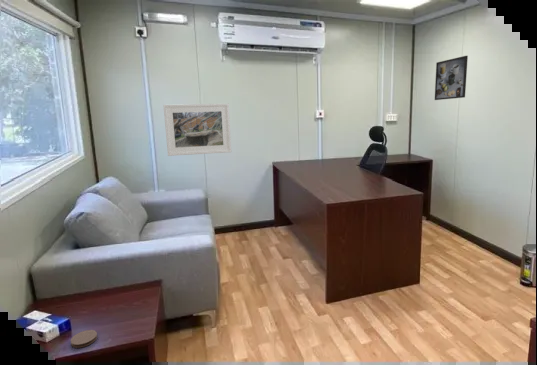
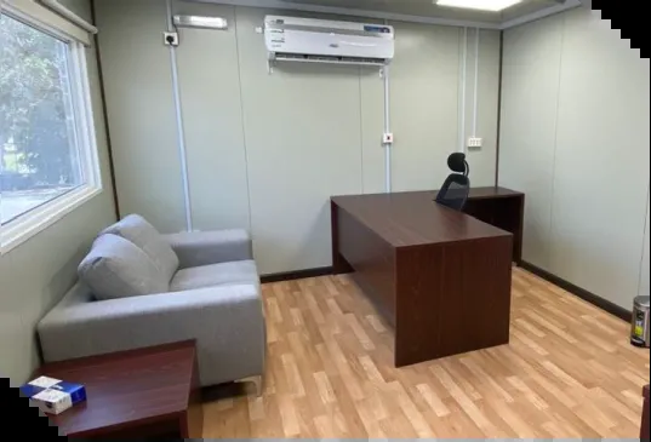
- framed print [163,102,232,157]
- coaster [70,329,98,349]
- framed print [434,55,469,101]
